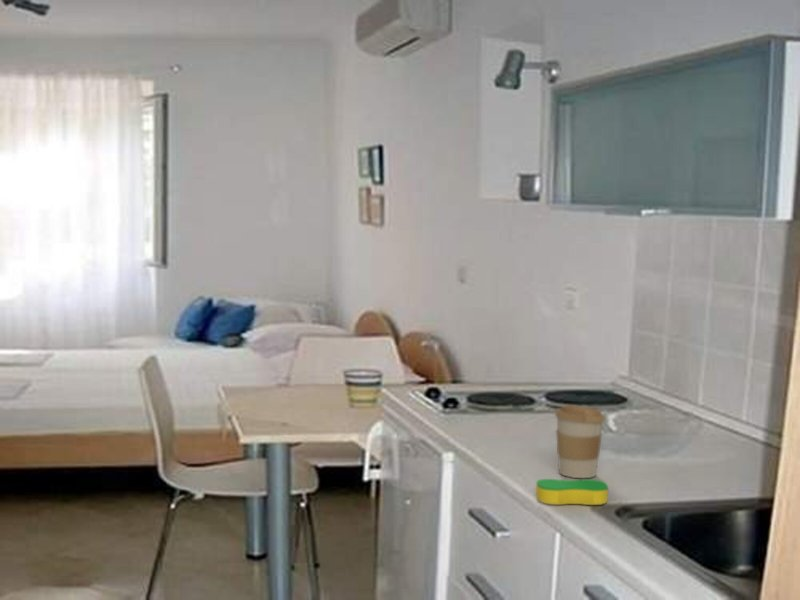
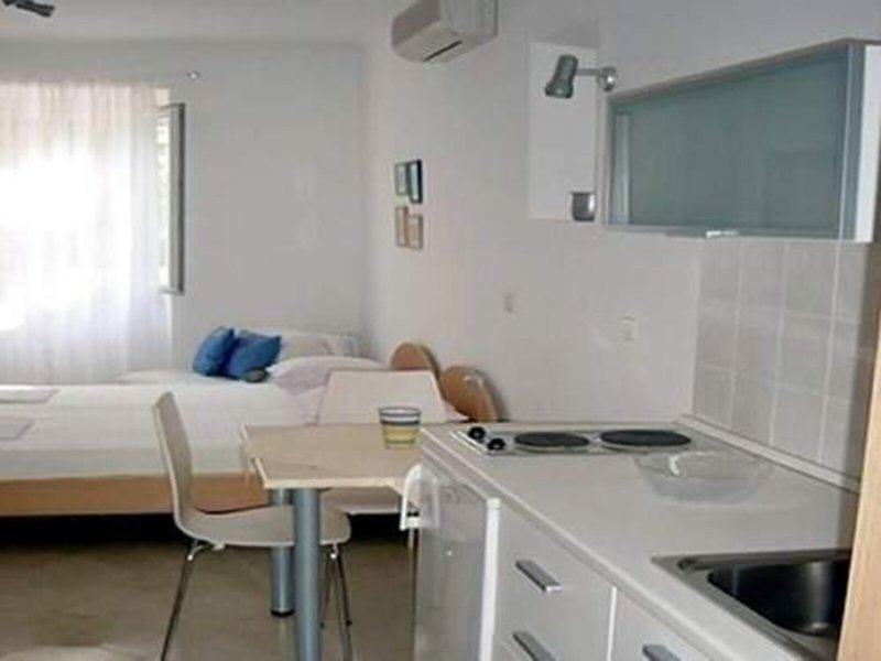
- sponge [535,478,609,506]
- coffee cup [554,404,606,479]
